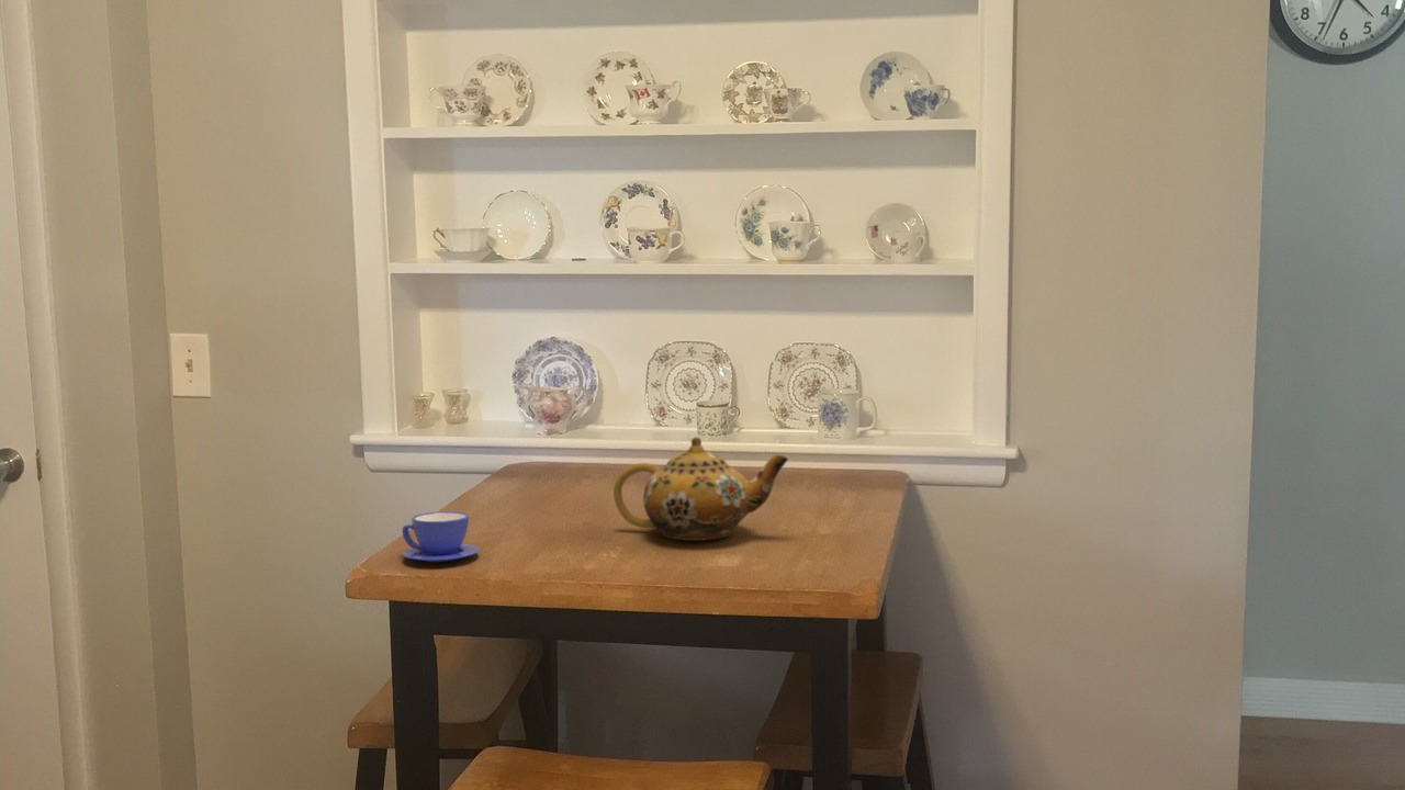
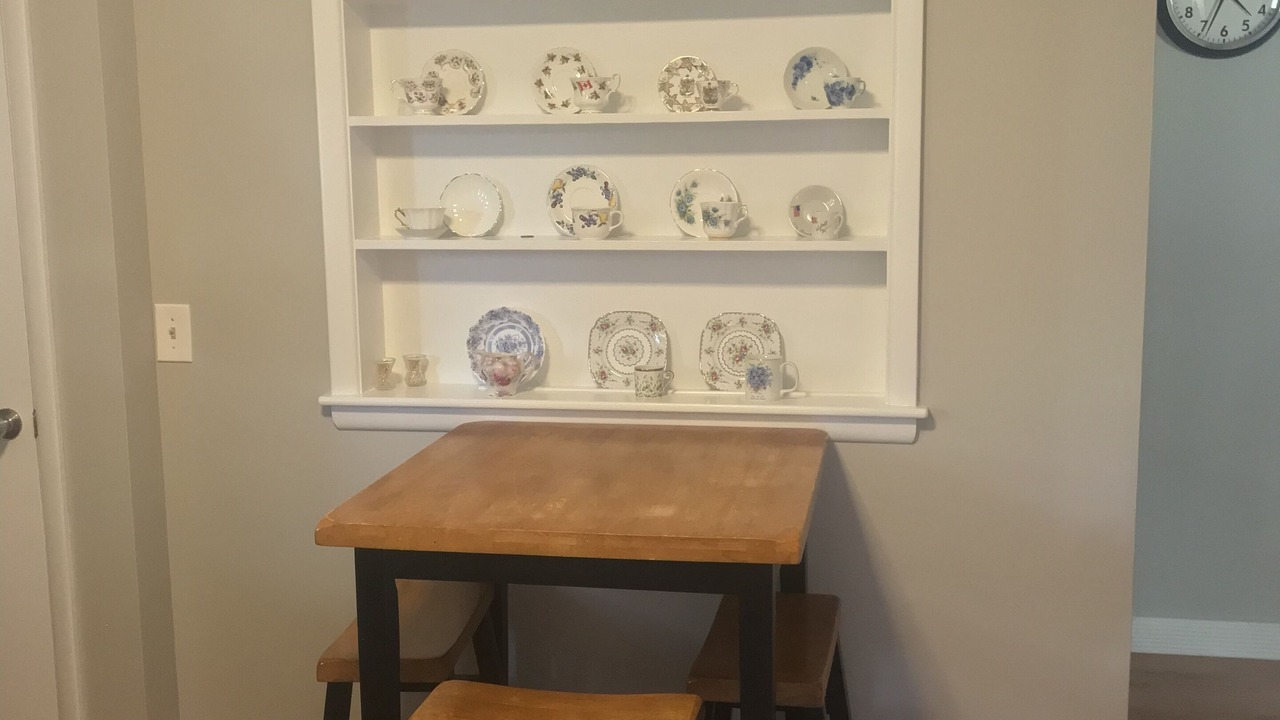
- teacup [402,510,481,563]
- teapot [612,436,789,542]
